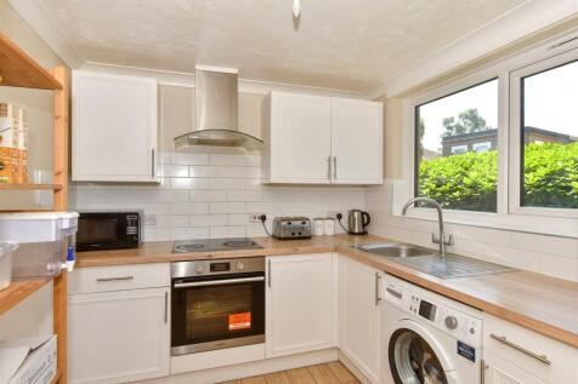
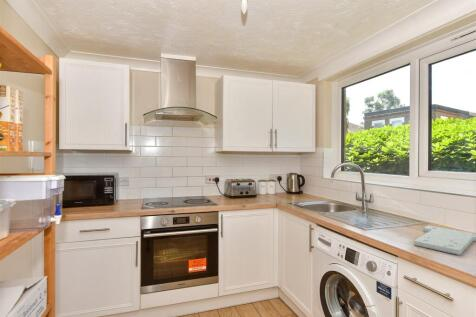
+ cutting board [413,225,476,256]
